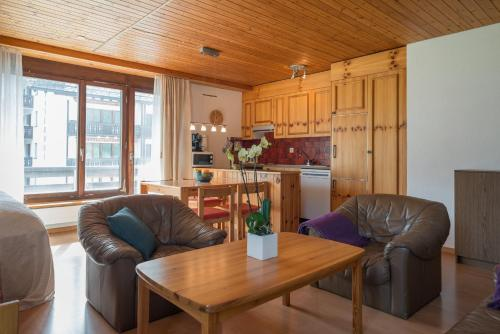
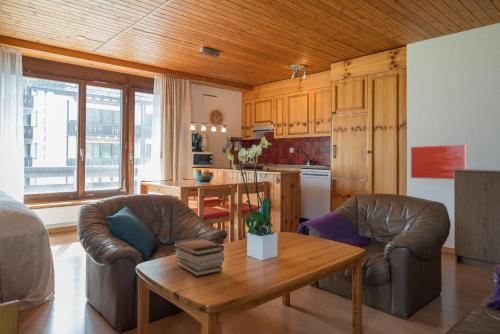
+ wall art [410,144,467,180]
+ book stack [172,237,225,277]
